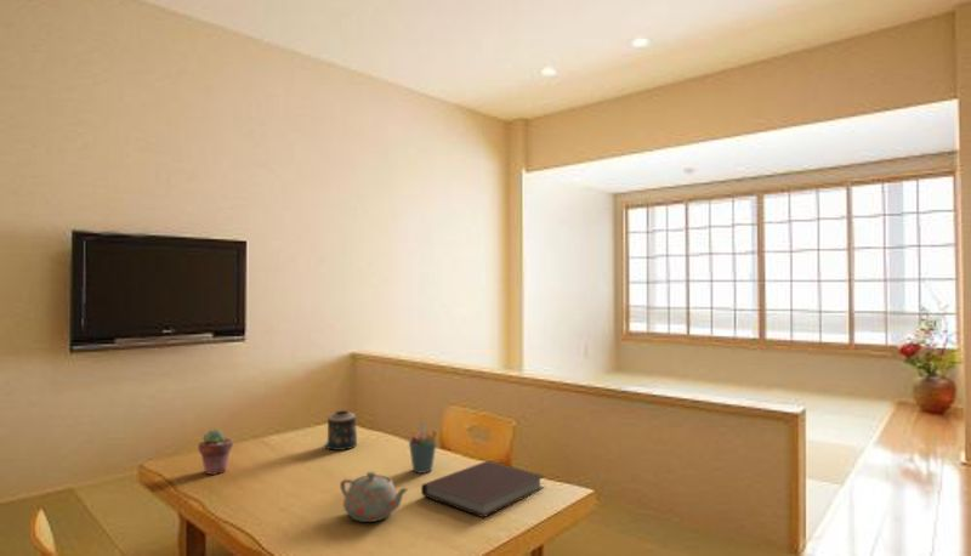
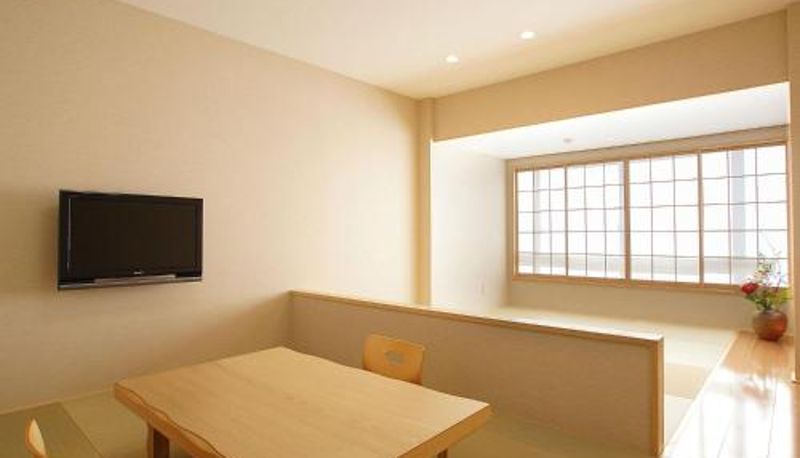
- candle [323,409,358,452]
- notebook [420,460,547,518]
- teapot [339,471,409,523]
- potted succulent [197,429,234,476]
- pen holder [408,421,438,475]
